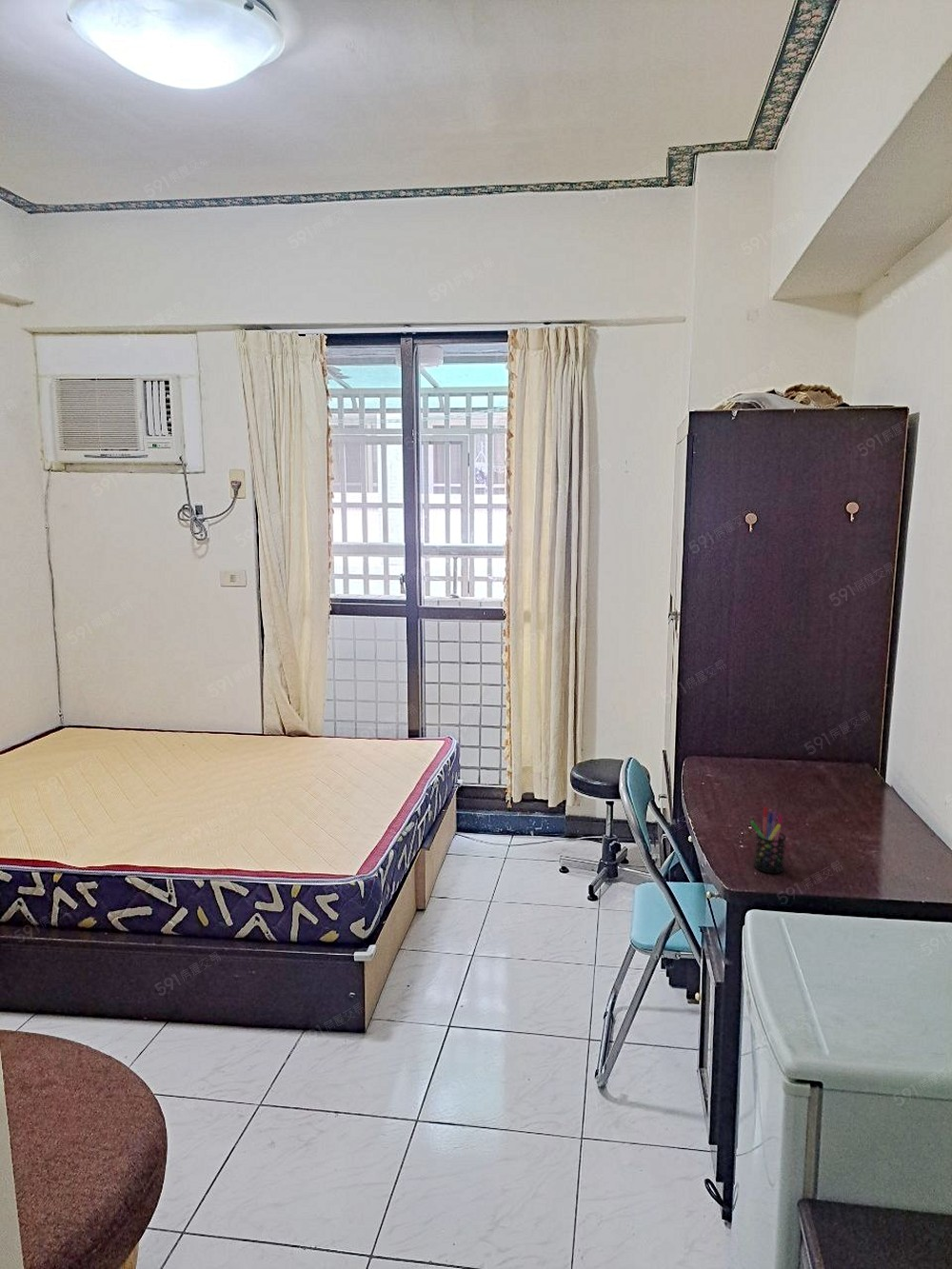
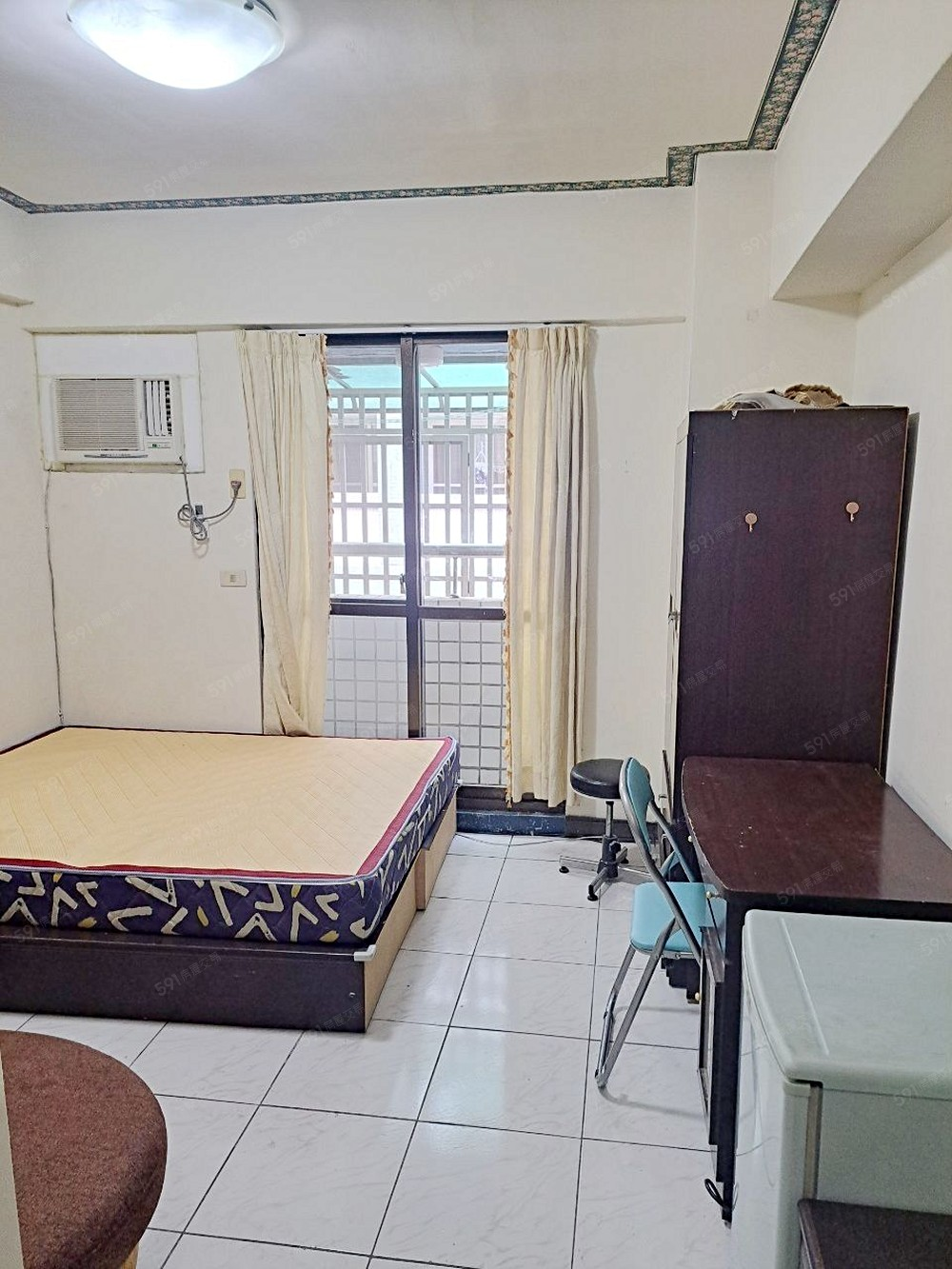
- pen holder [749,805,787,874]
